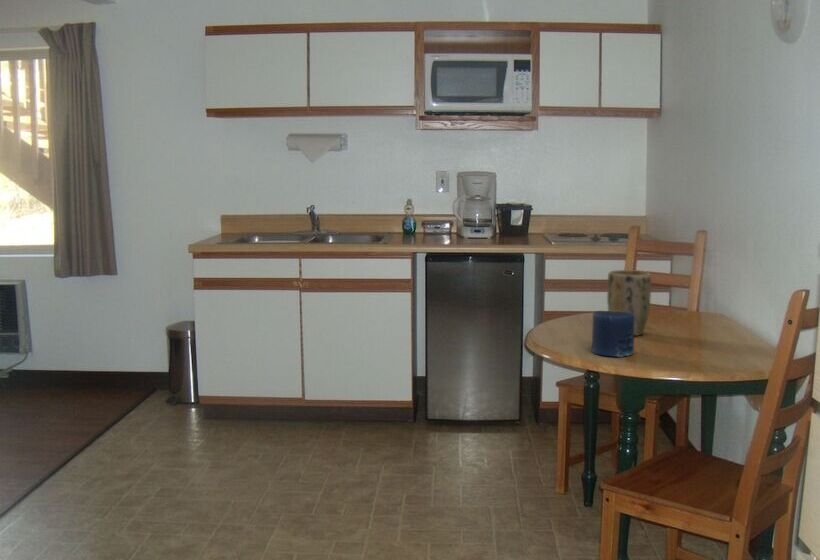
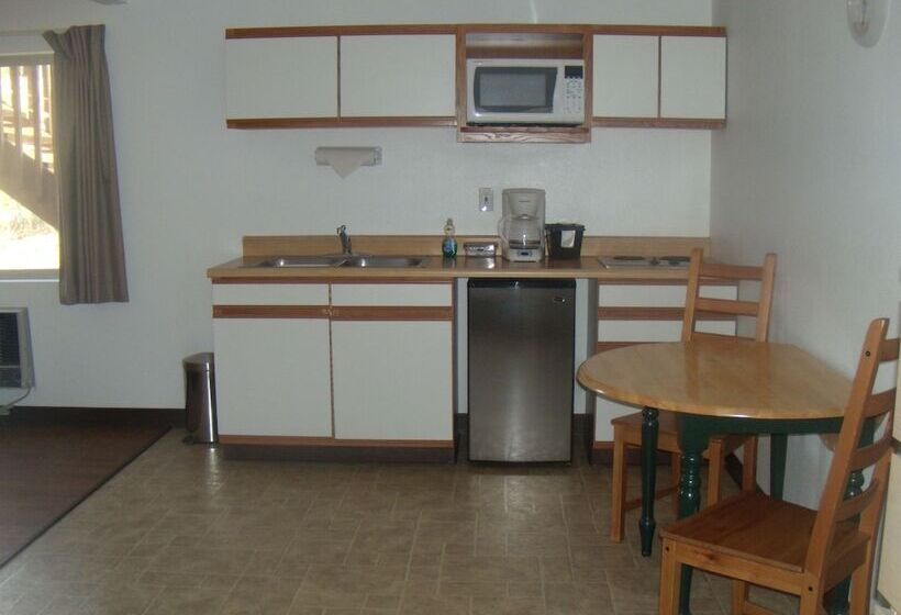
- plant pot [606,269,652,337]
- candle [591,310,635,358]
